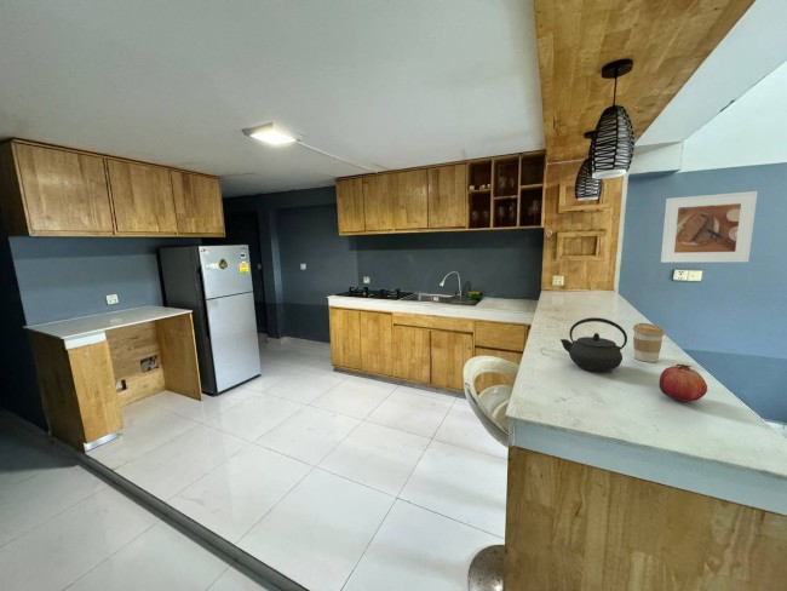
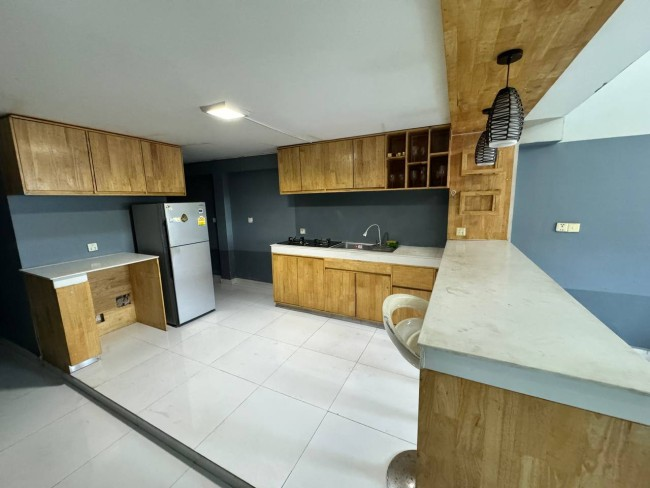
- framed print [660,190,759,264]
- fruit [659,363,708,402]
- kettle [559,316,628,373]
- coffee cup [632,322,666,363]
